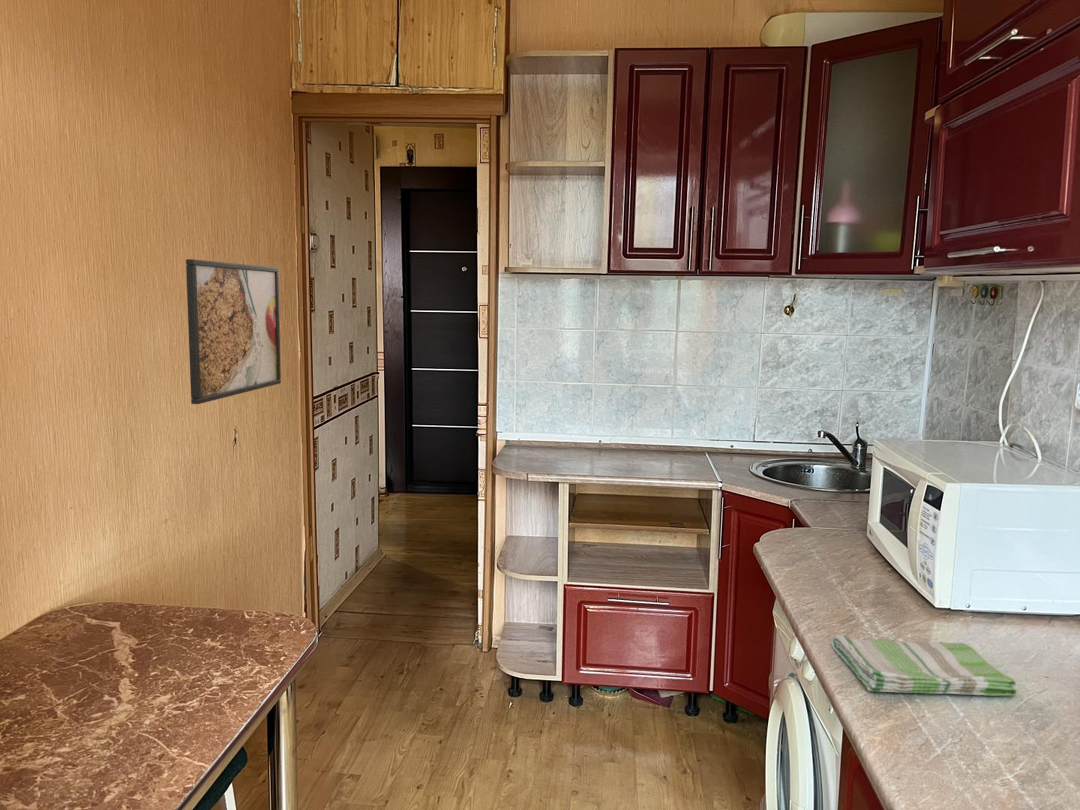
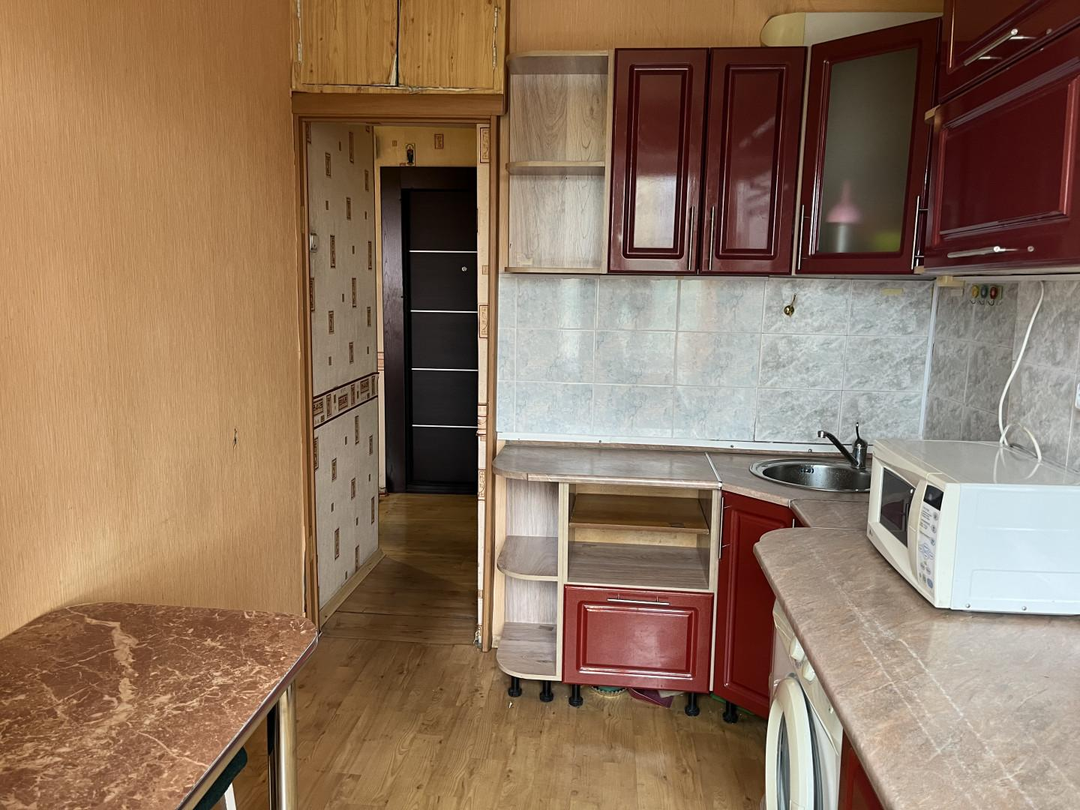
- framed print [185,258,282,405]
- dish towel [830,634,1017,697]
